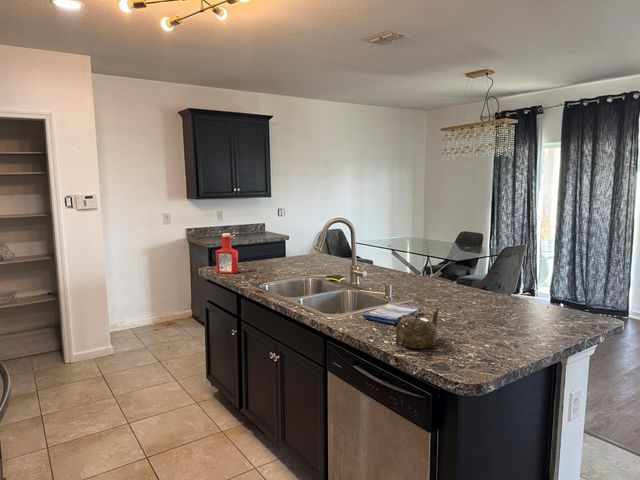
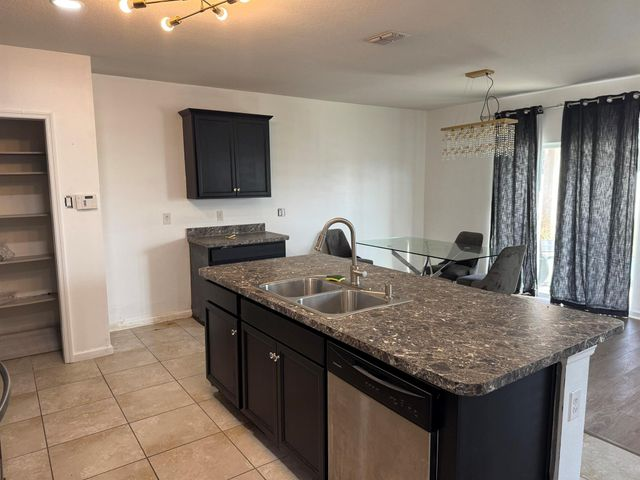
- dish towel [361,302,423,325]
- soap bottle [215,232,239,274]
- teapot [395,306,441,350]
